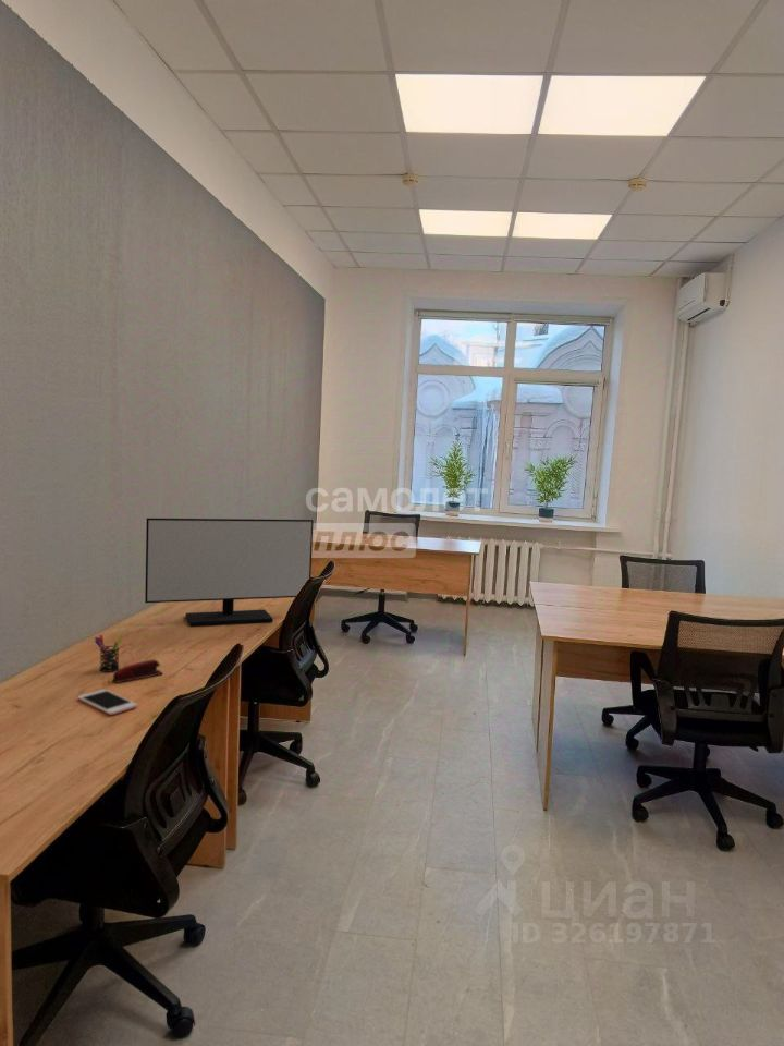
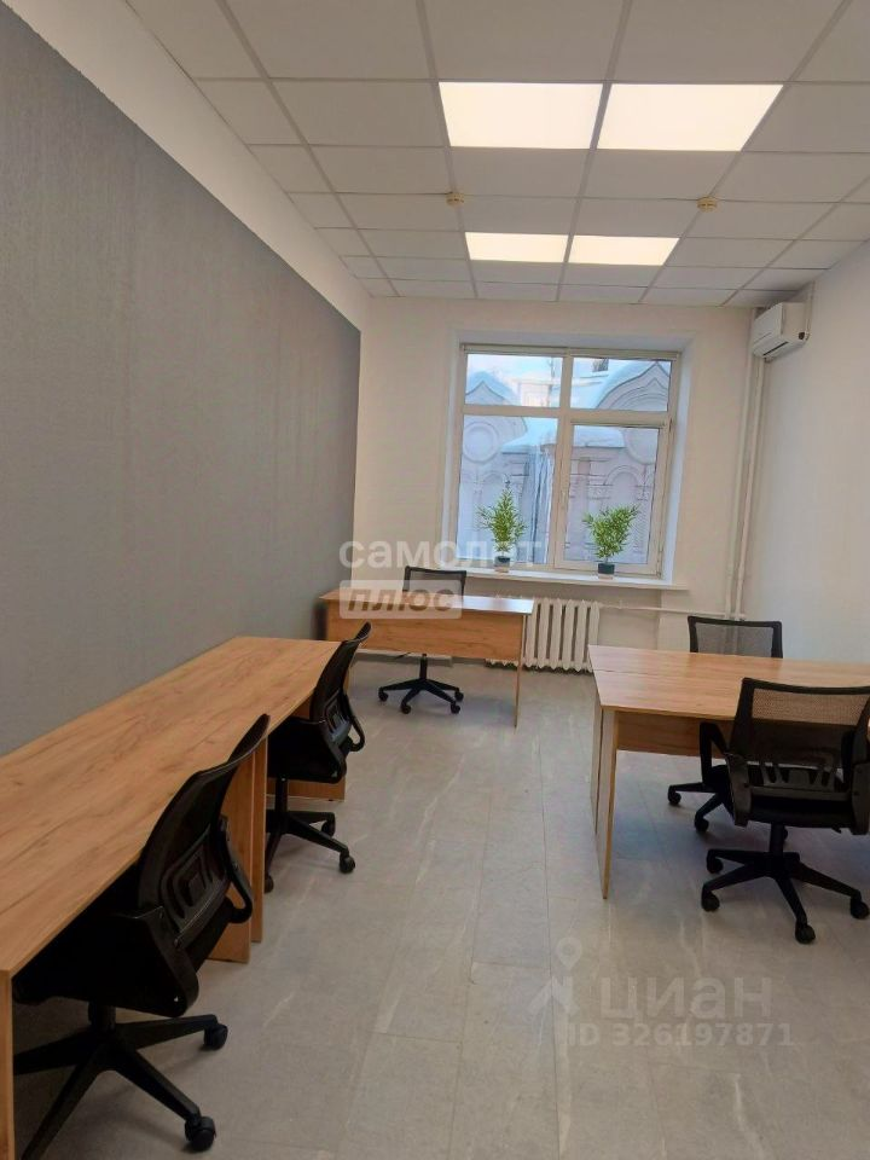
- stapler [111,658,163,684]
- monitor [144,518,315,627]
- cell phone [76,689,138,716]
- pen holder [94,634,123,673]
